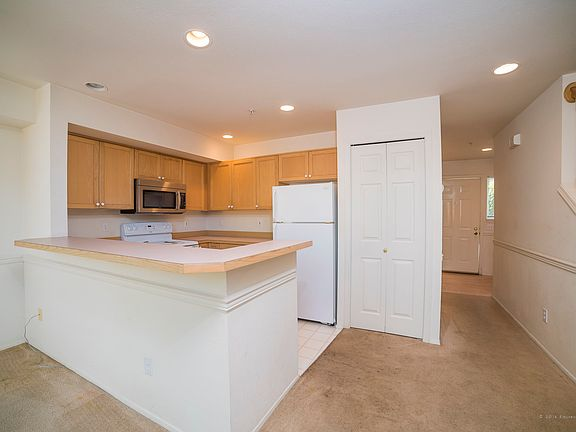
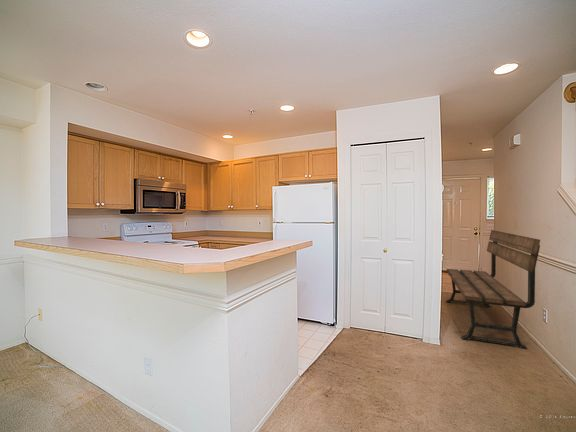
+ bench [445,229,541,351]
